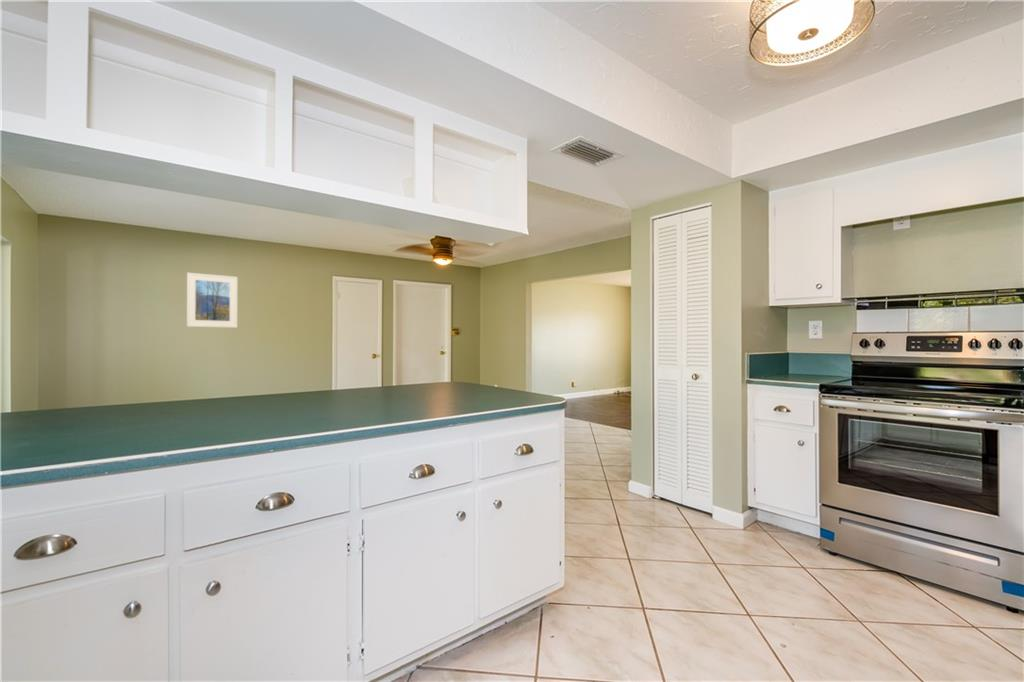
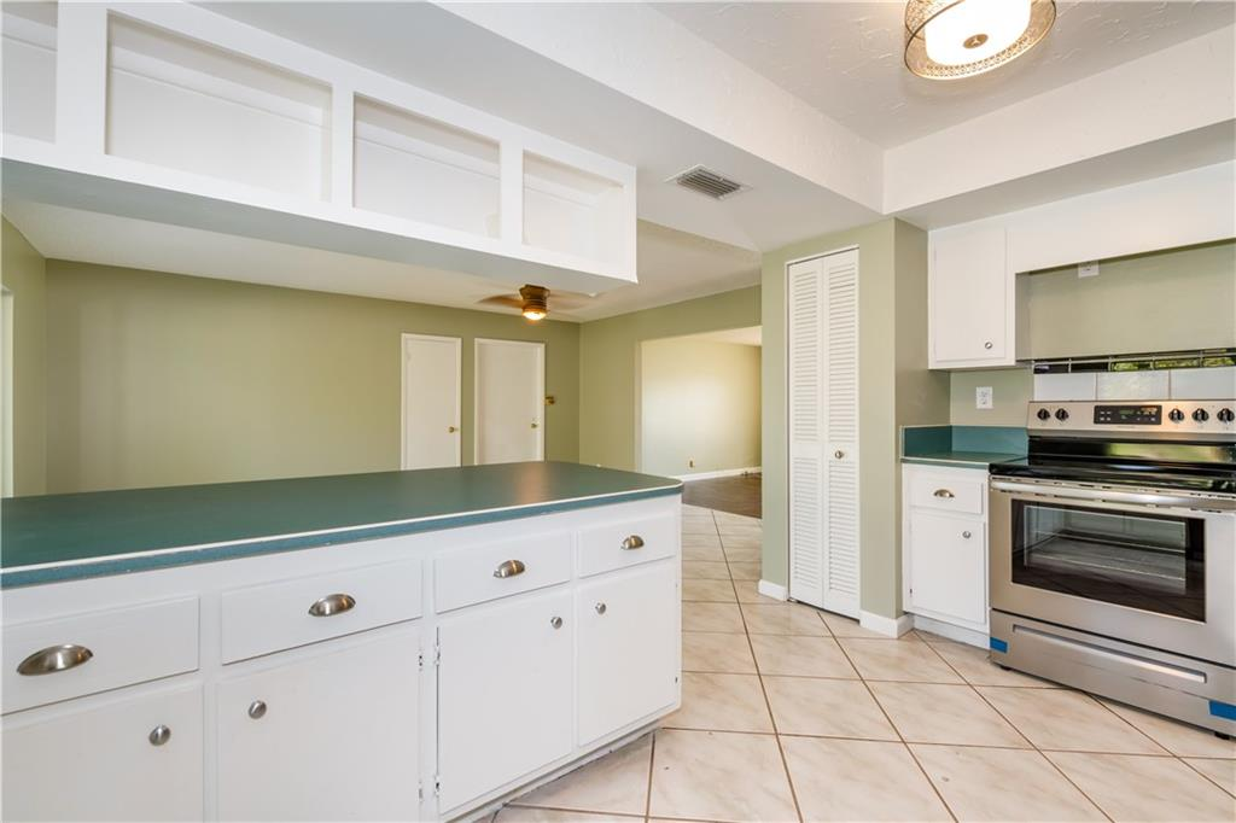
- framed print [186,272,238,329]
